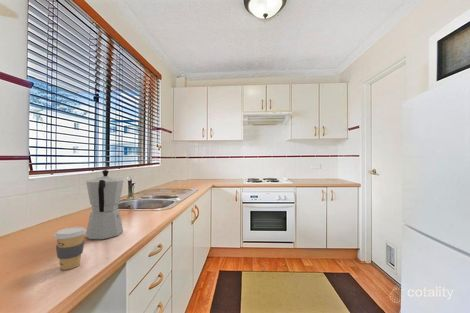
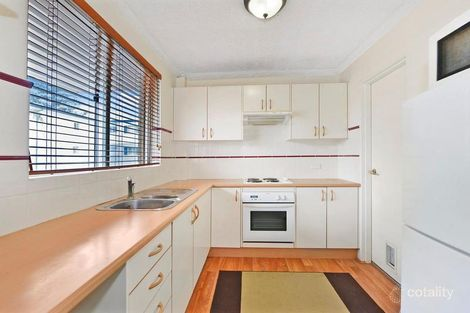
- coffee cup [53,226,87,271]
- moka pot [85,169,124,240]
